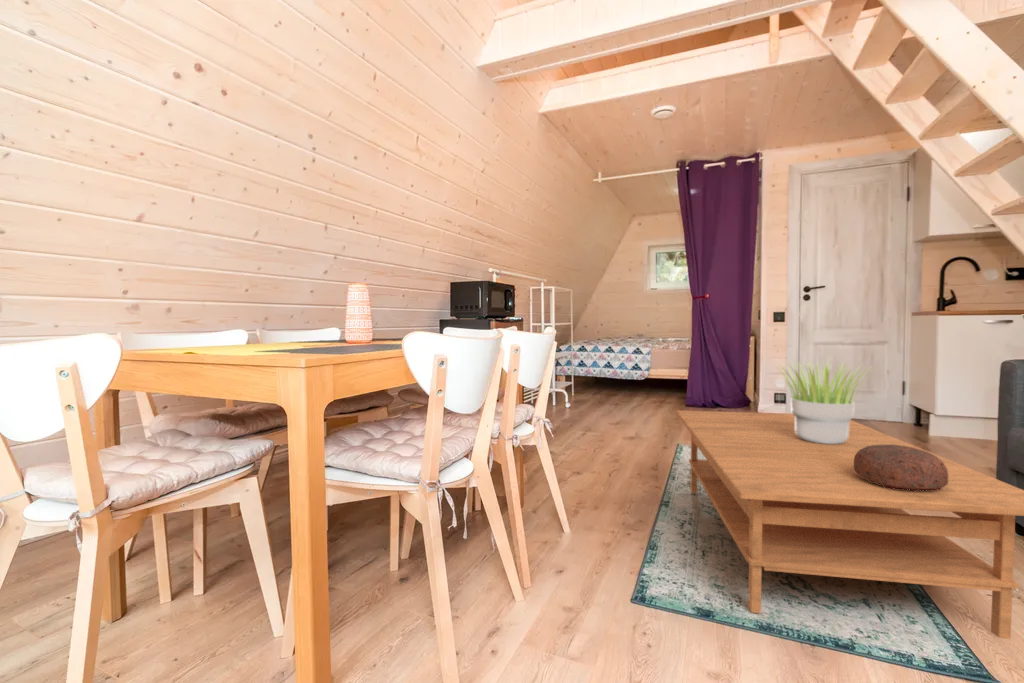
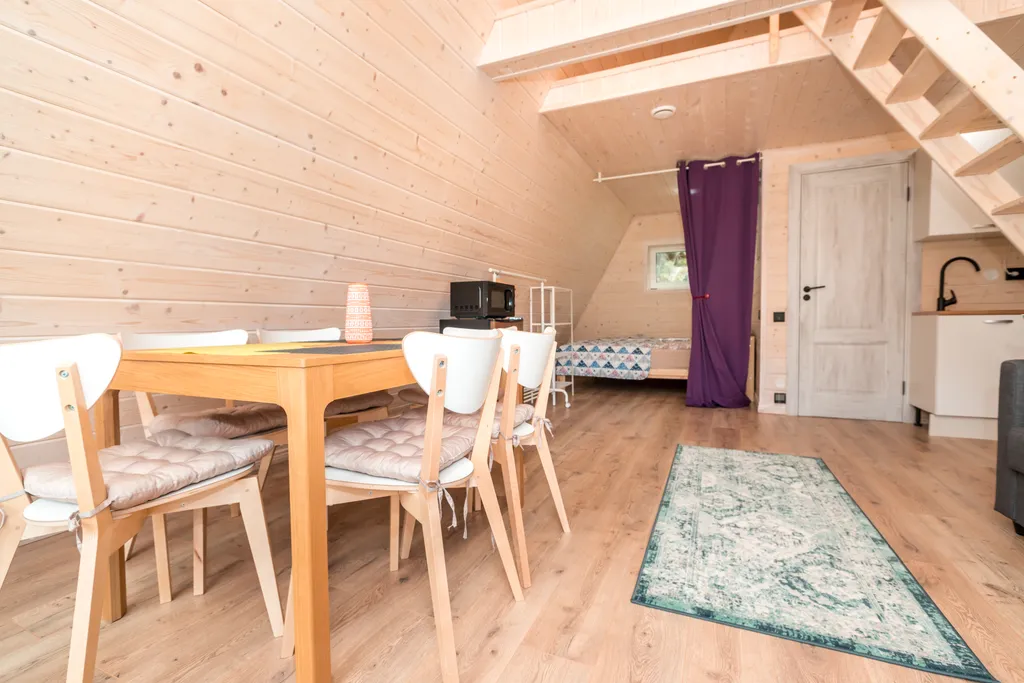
- potted plant [775,359,882,444]
- decorative bowl [854,445,948,492]
- coffee table [675,410,1024,640]
